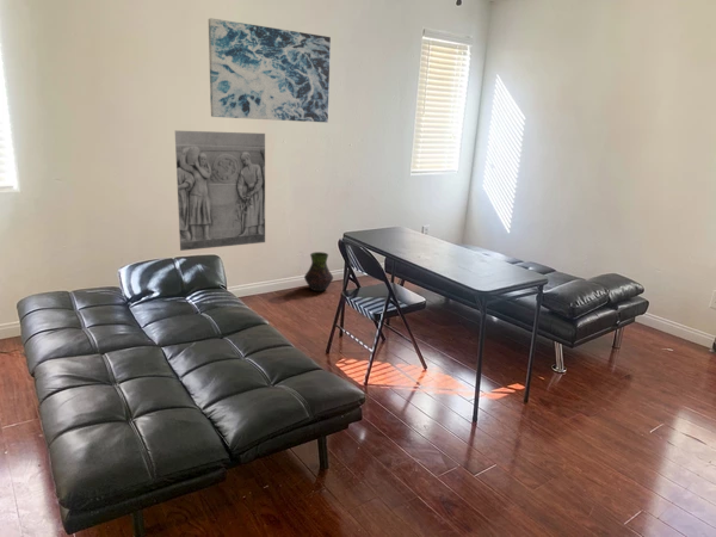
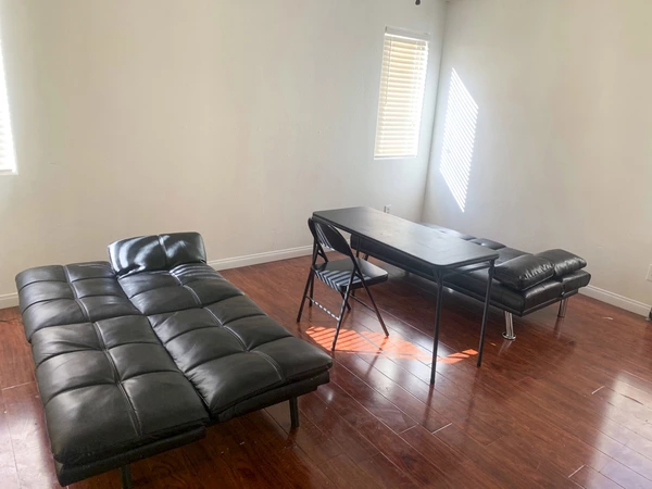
- wall art [208,17,332,124]
- wall relief [174,130,266,252]
- vase [303,251,334,292]
